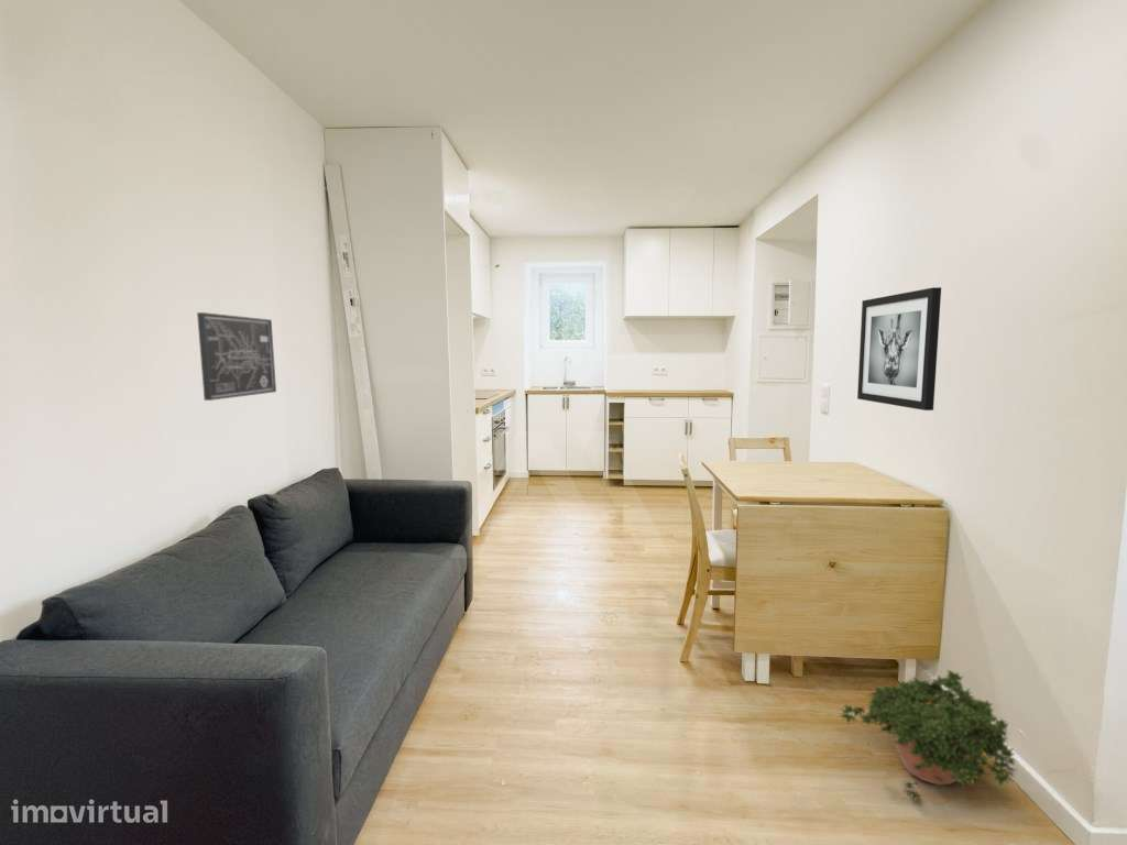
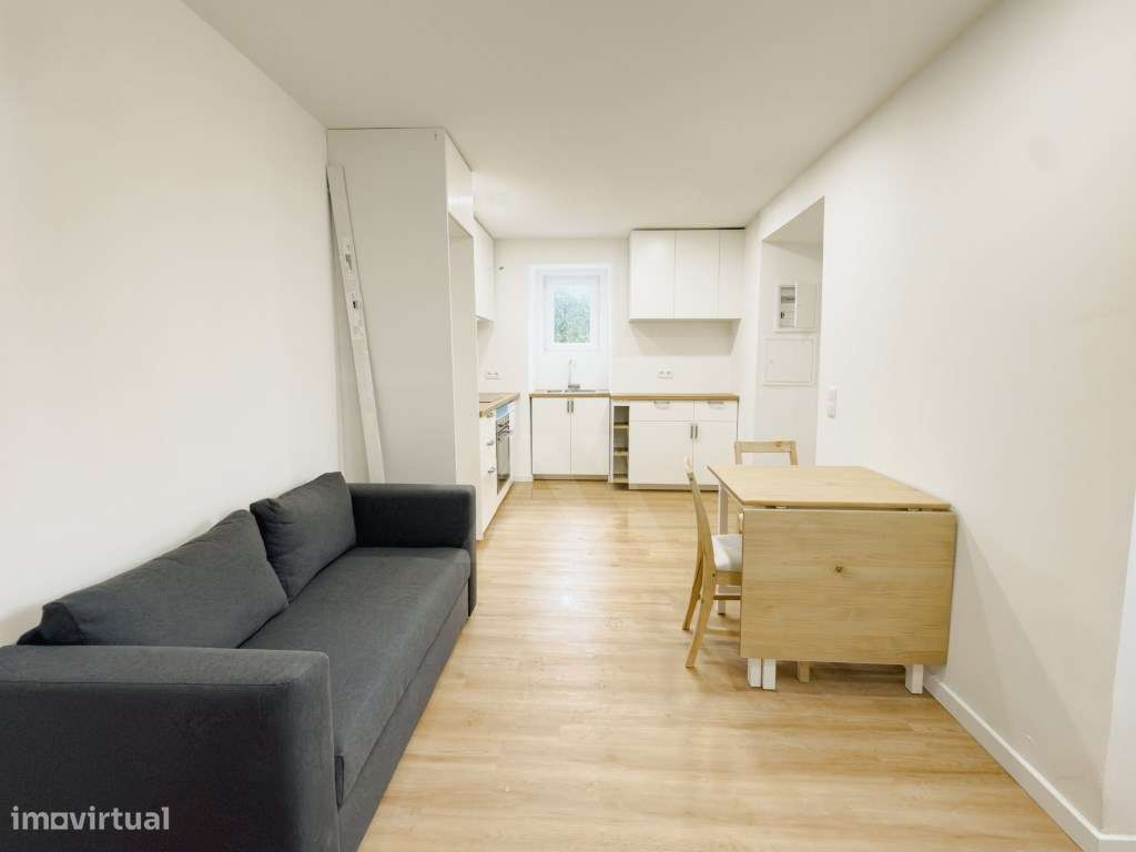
- wall art [196,311,277,402]
- wall art [856,286,942,411]
- potted plant [839,668,1018,804]
